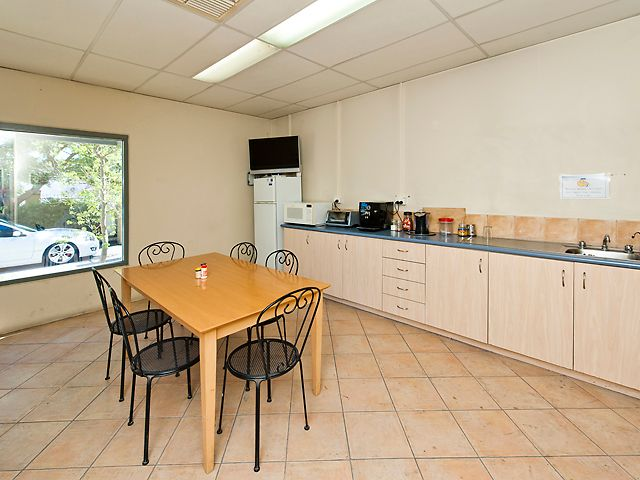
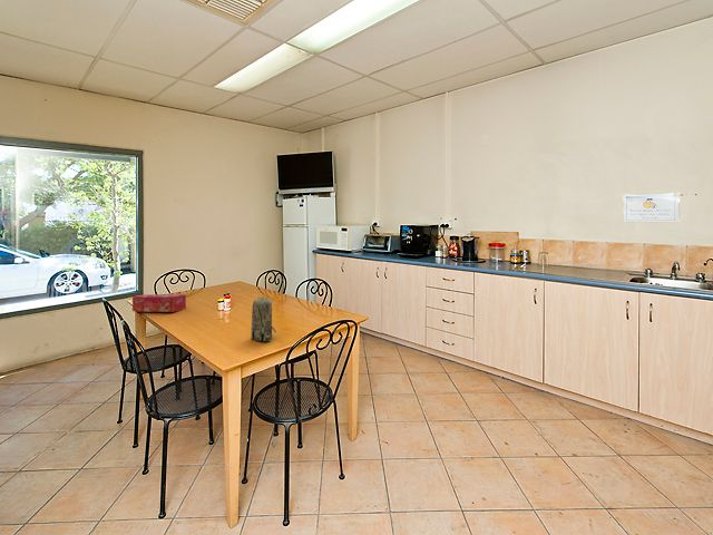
+ toy elephant [251,296,277,342]
+ tissue box [131,293,187,313]
